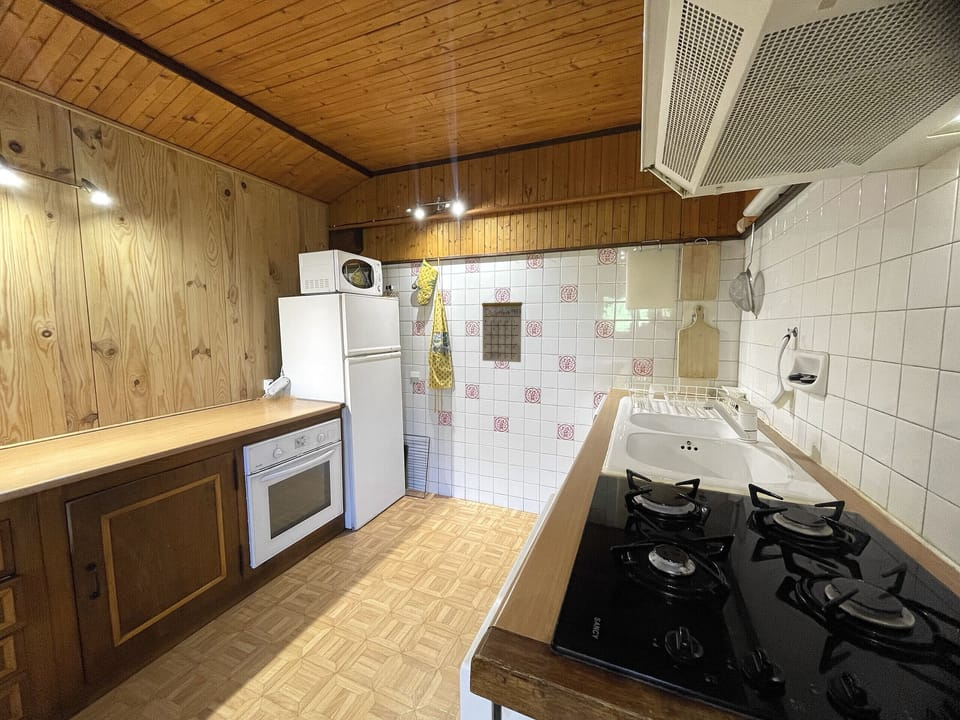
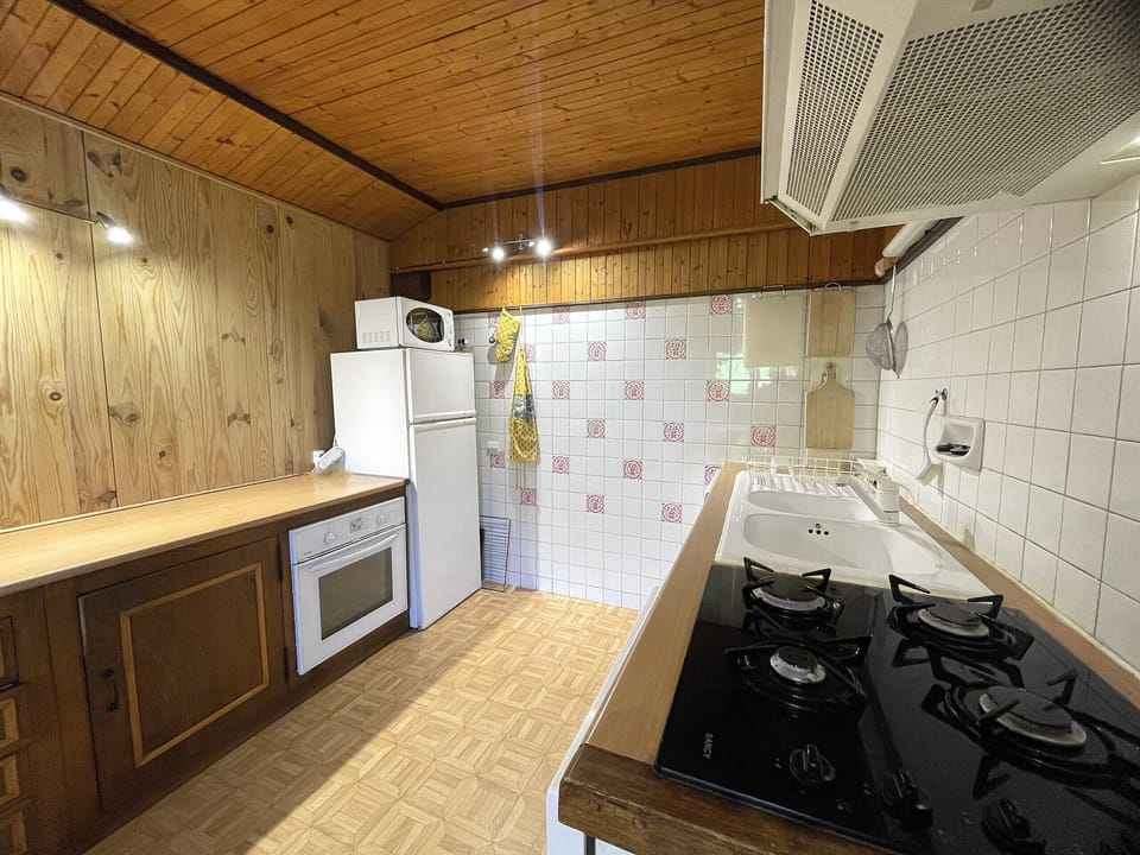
- calendar [481,290,523,363]
